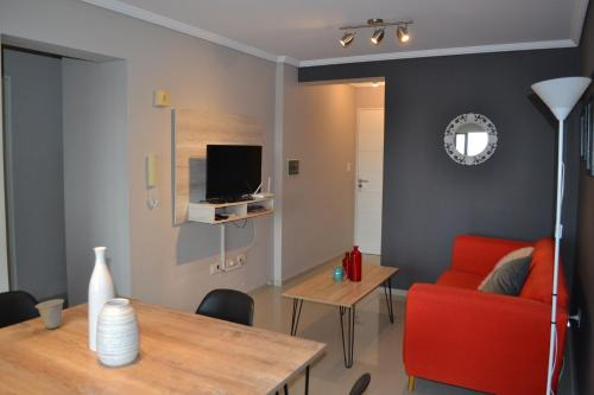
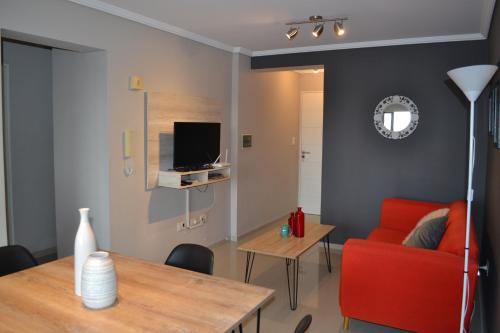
- cup [34,298,65,330]
